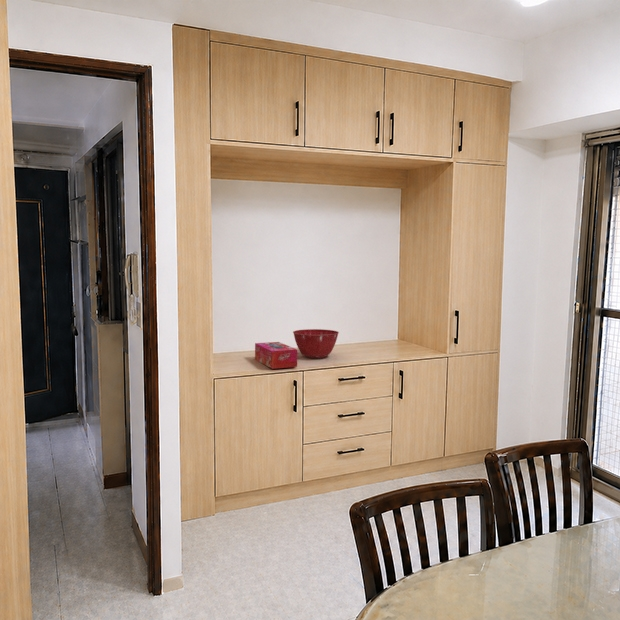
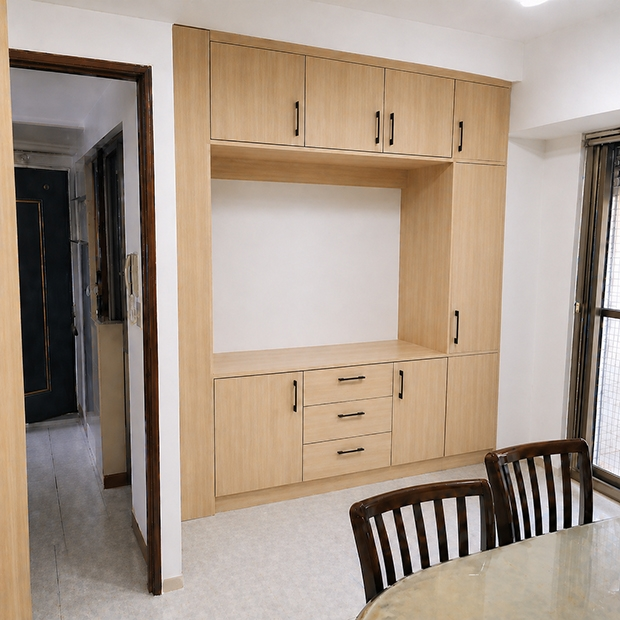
- mixing bowl [292,328,340,359]
- tissue box [254,341,298,370]
